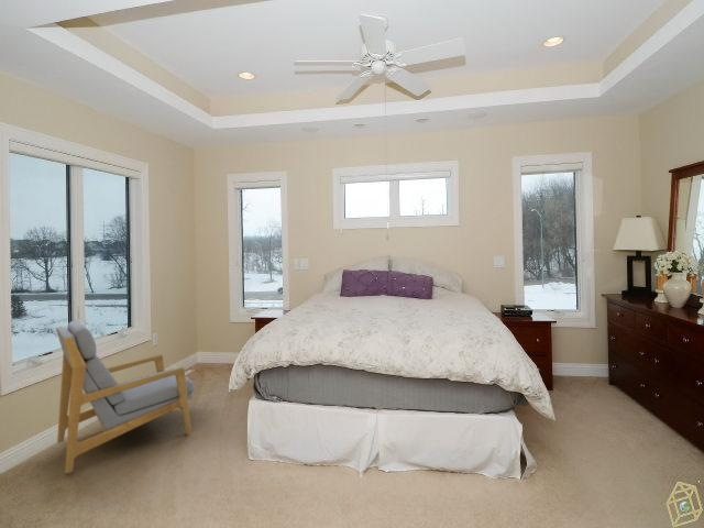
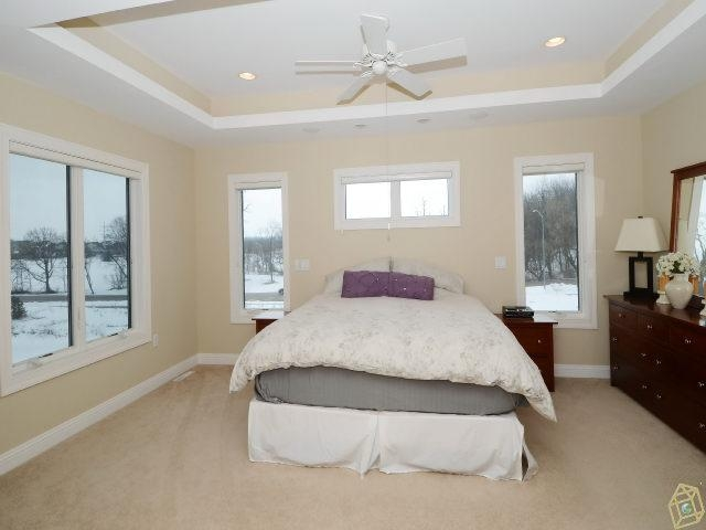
- armchair [55,320,196,474]
